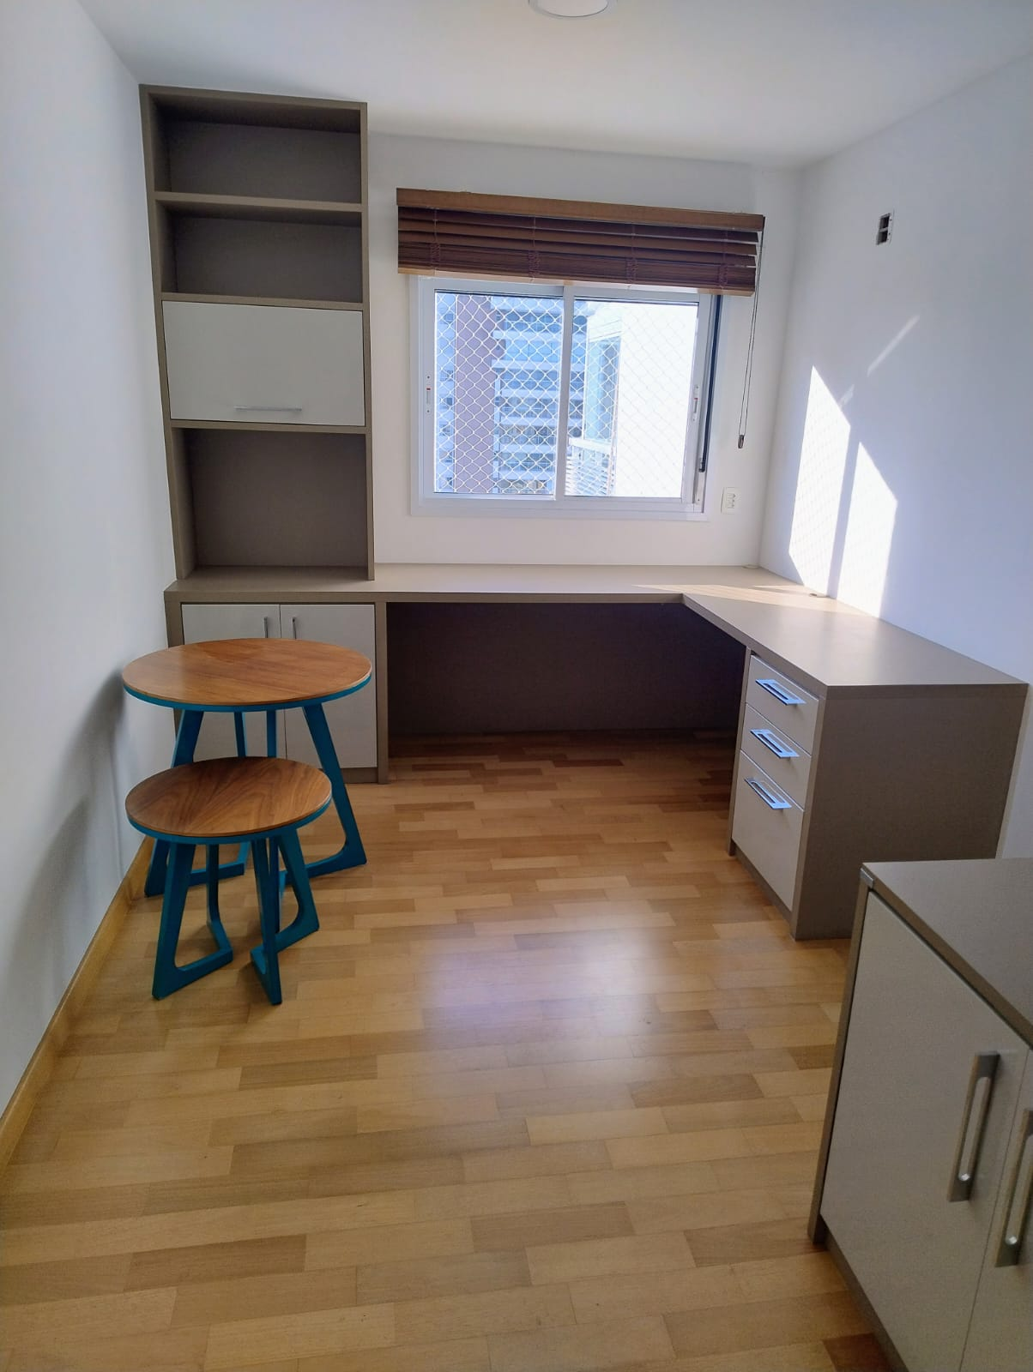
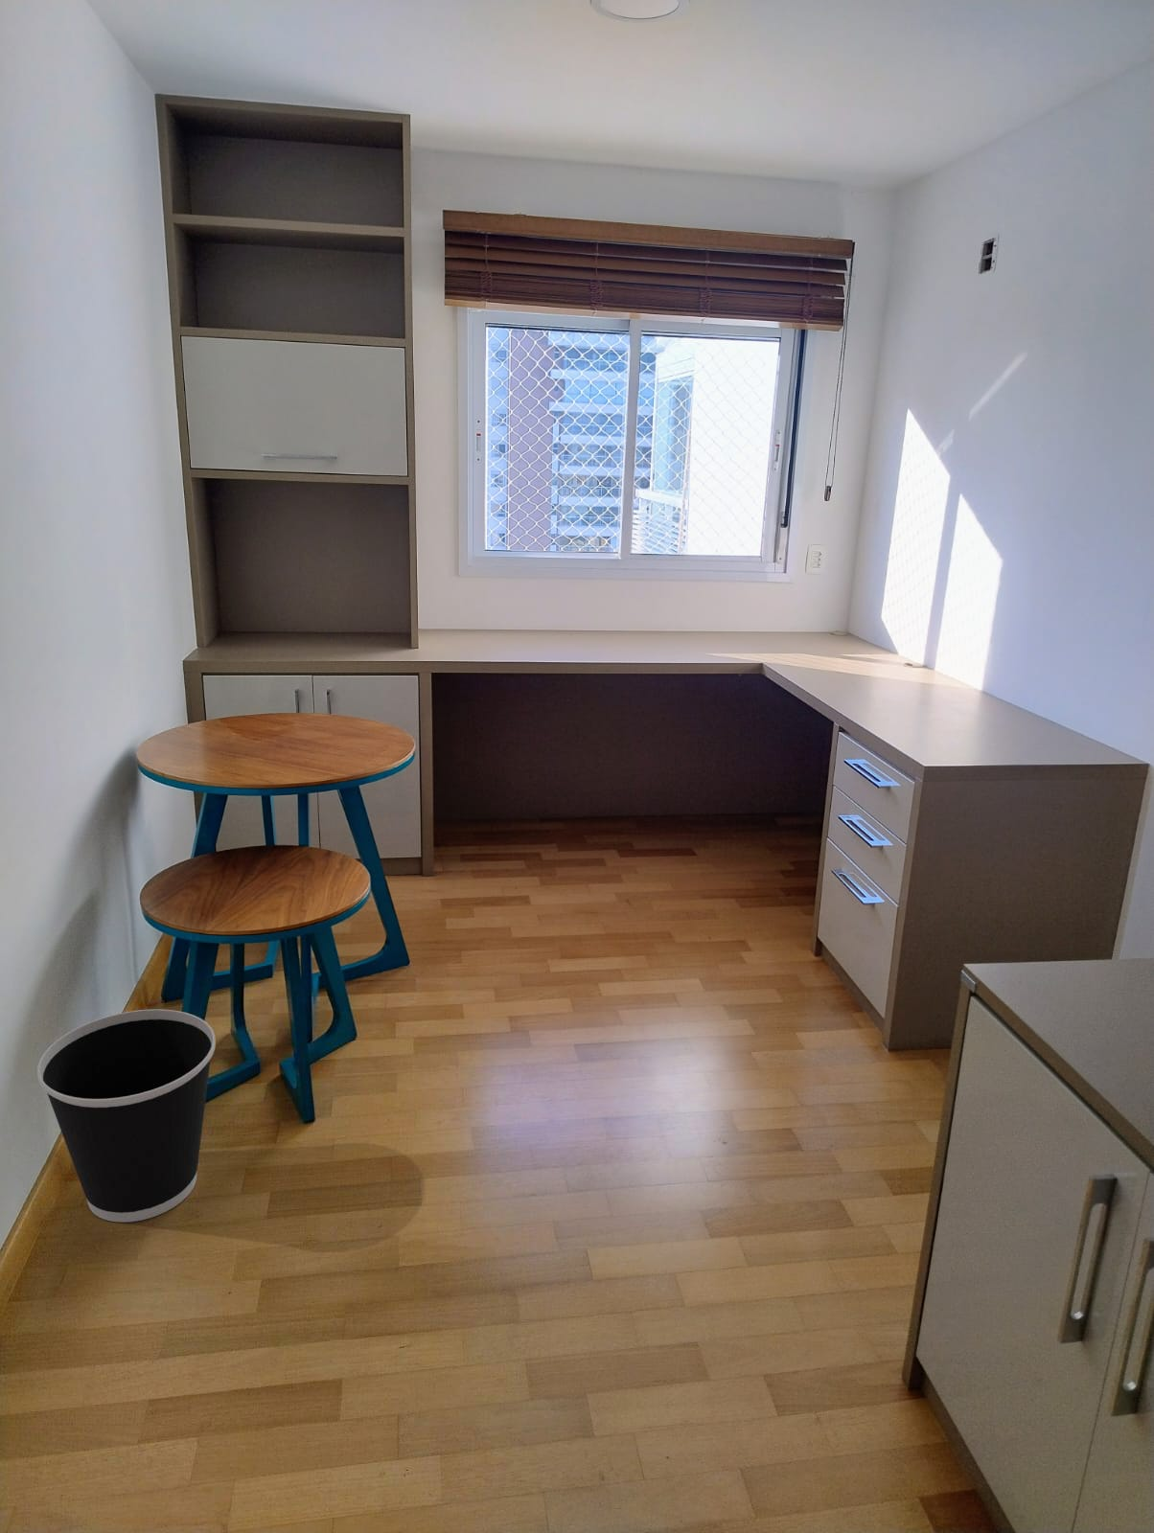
+ wastebasket [36,1009,217,1224]
